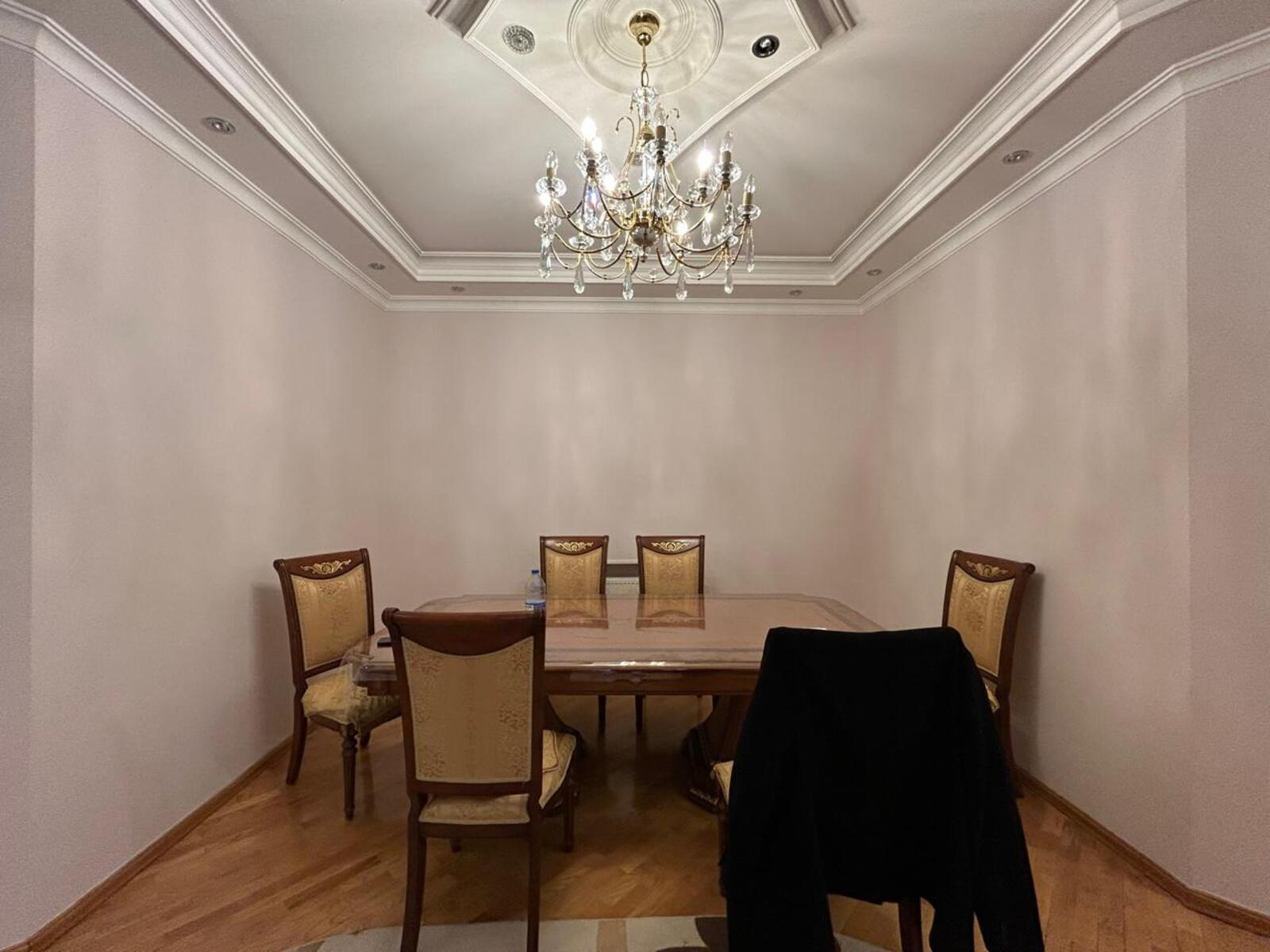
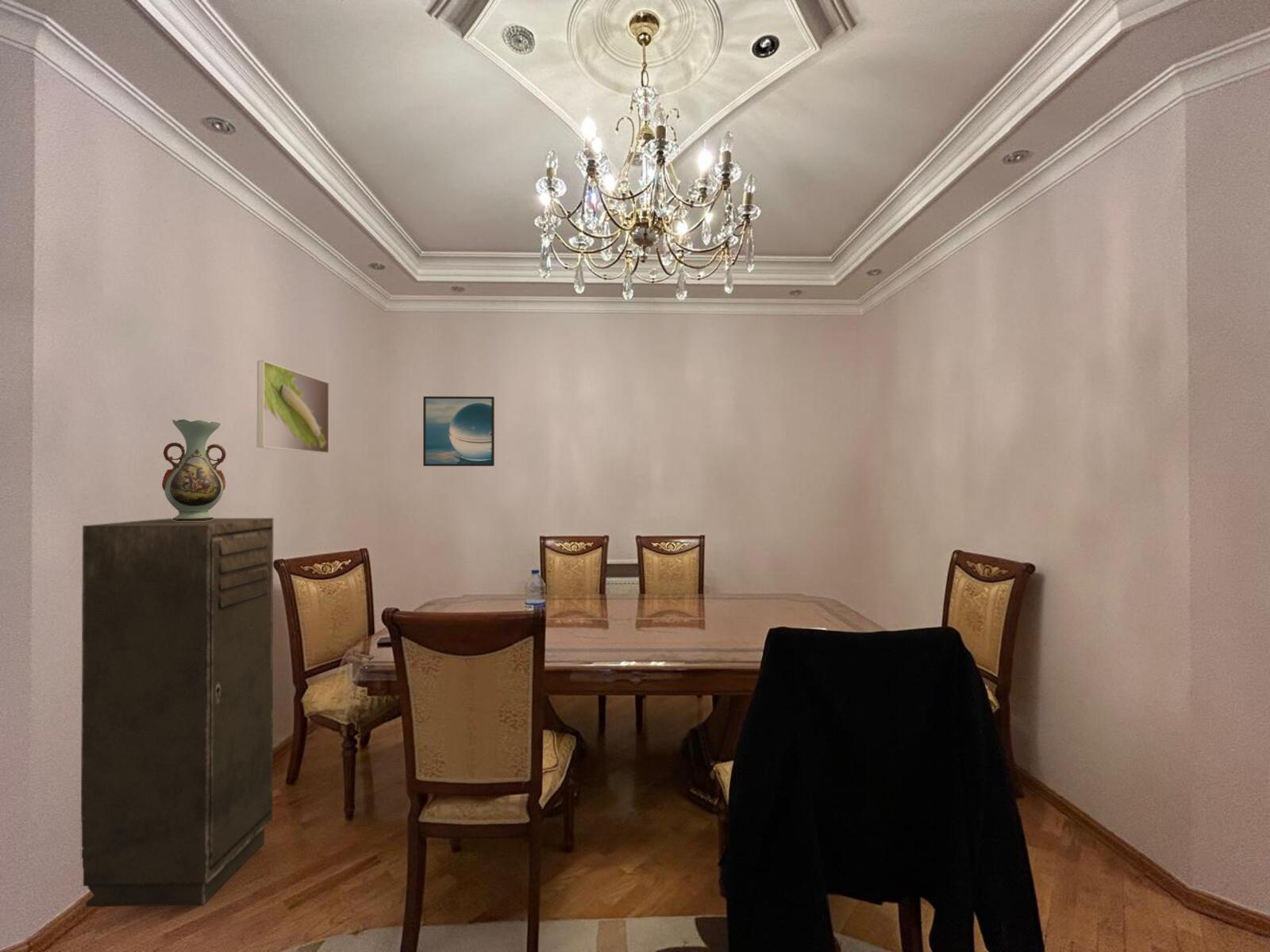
+ decorative vase [161,419,227,522]
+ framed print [256,359,330,454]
+ storage cabinet [80,517,274,908]
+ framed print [422,396,495,467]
